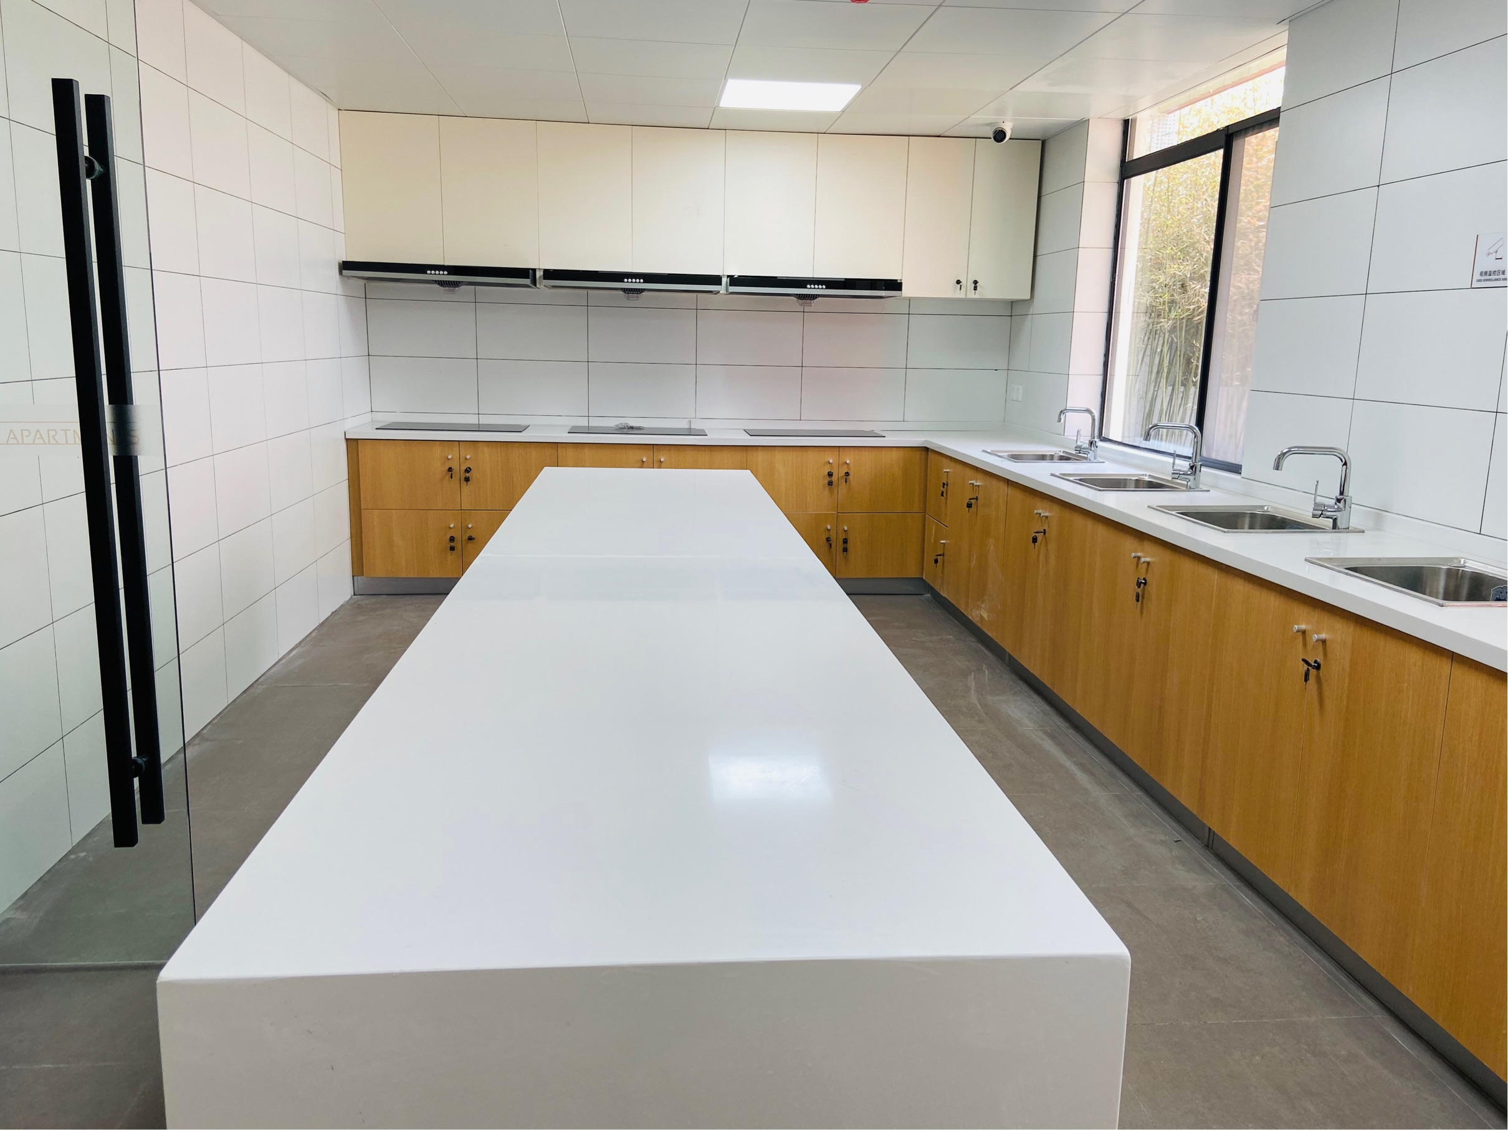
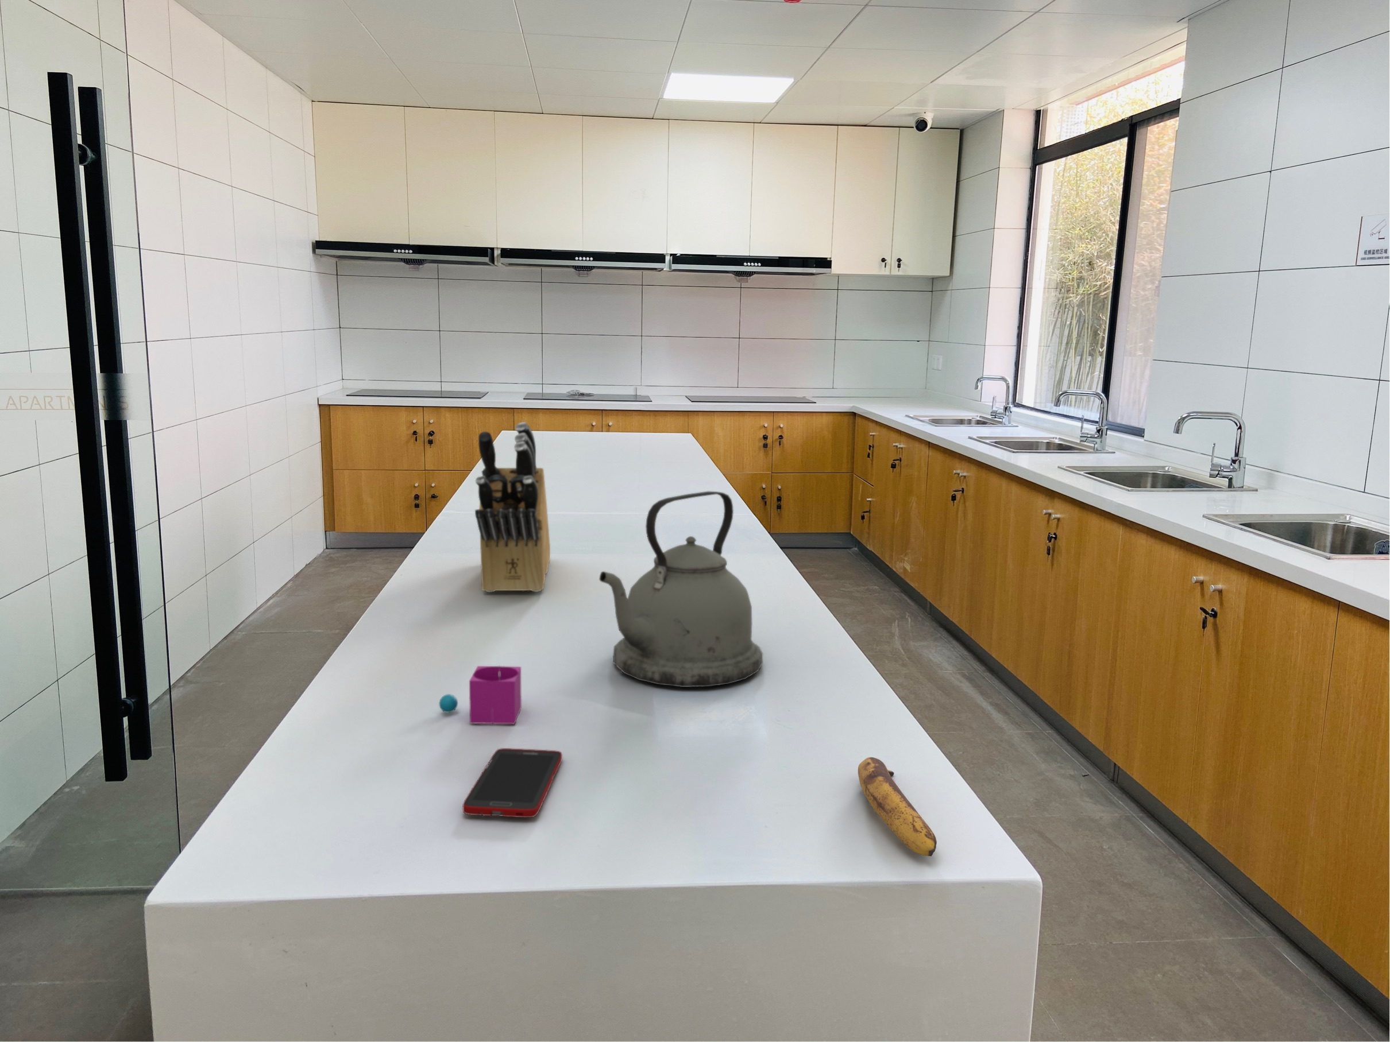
+ cup [439,665,522,725]
+ cell phone [462,748,563,818]
+ knife block [474,421,551,593]
+ kettle [599,490,763,687]
+ banana [858,756,937,857]
